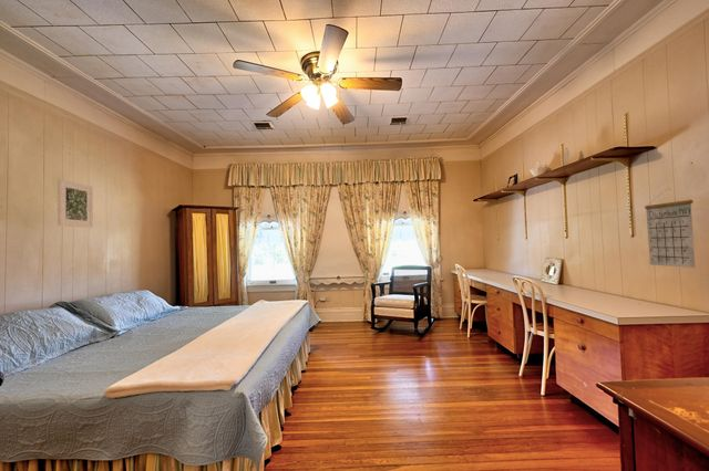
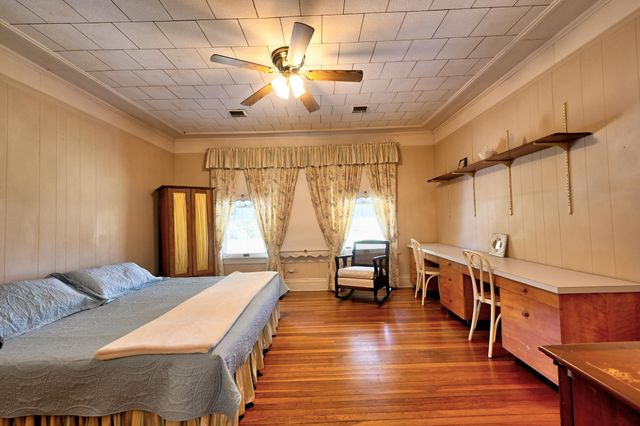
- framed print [56,178,94,229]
- calendar [644,187,696,269]
